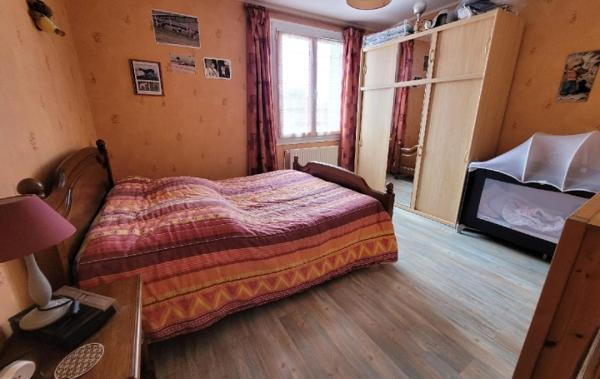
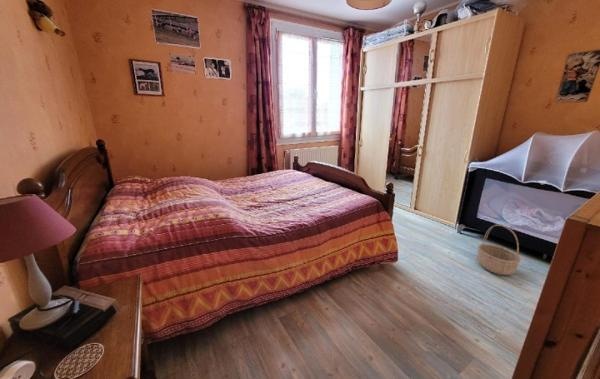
+ basket [476,223,522,276]
